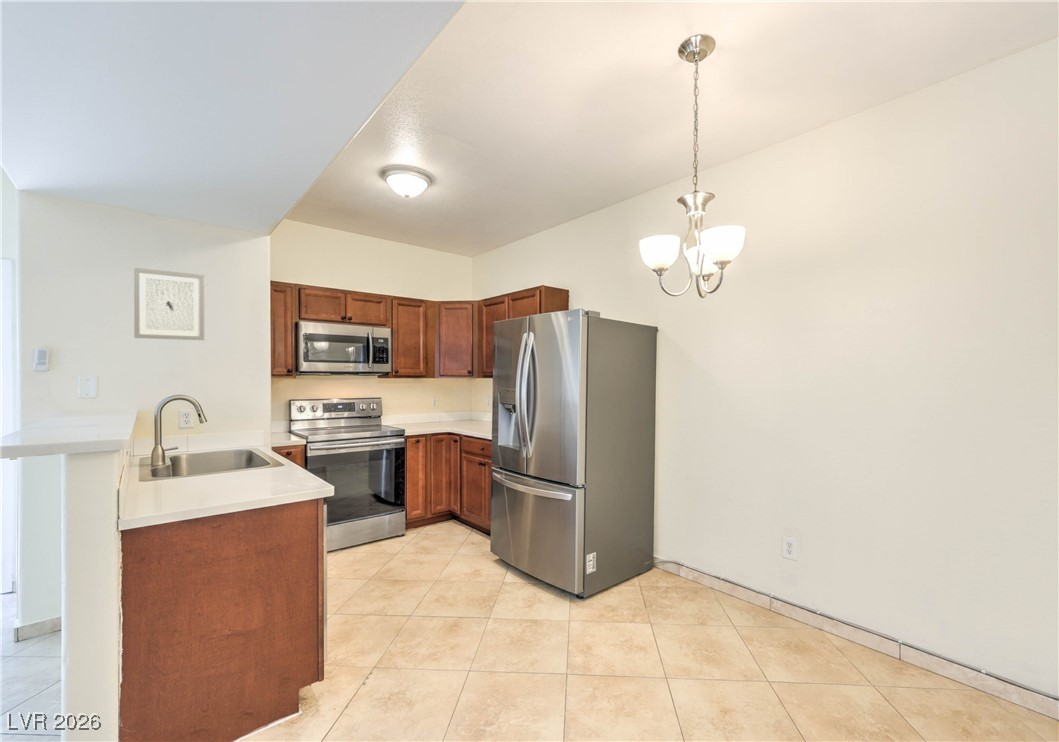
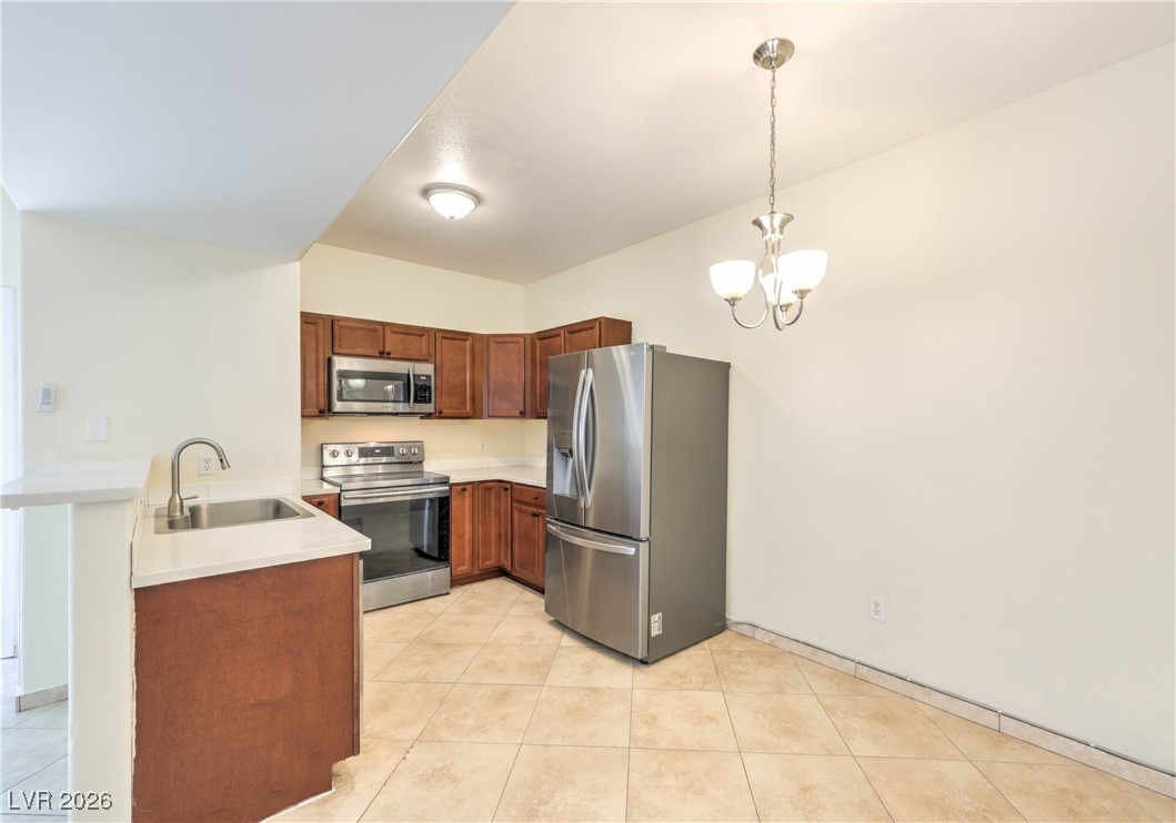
- wall art [133,267,205,341]
